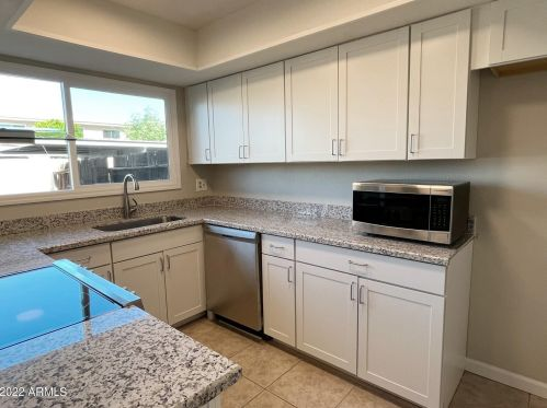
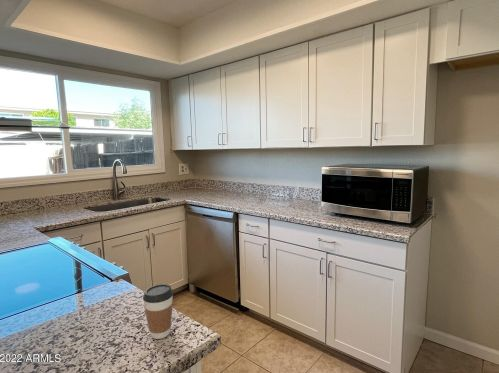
+ coffee cup [142,283,174,340]
